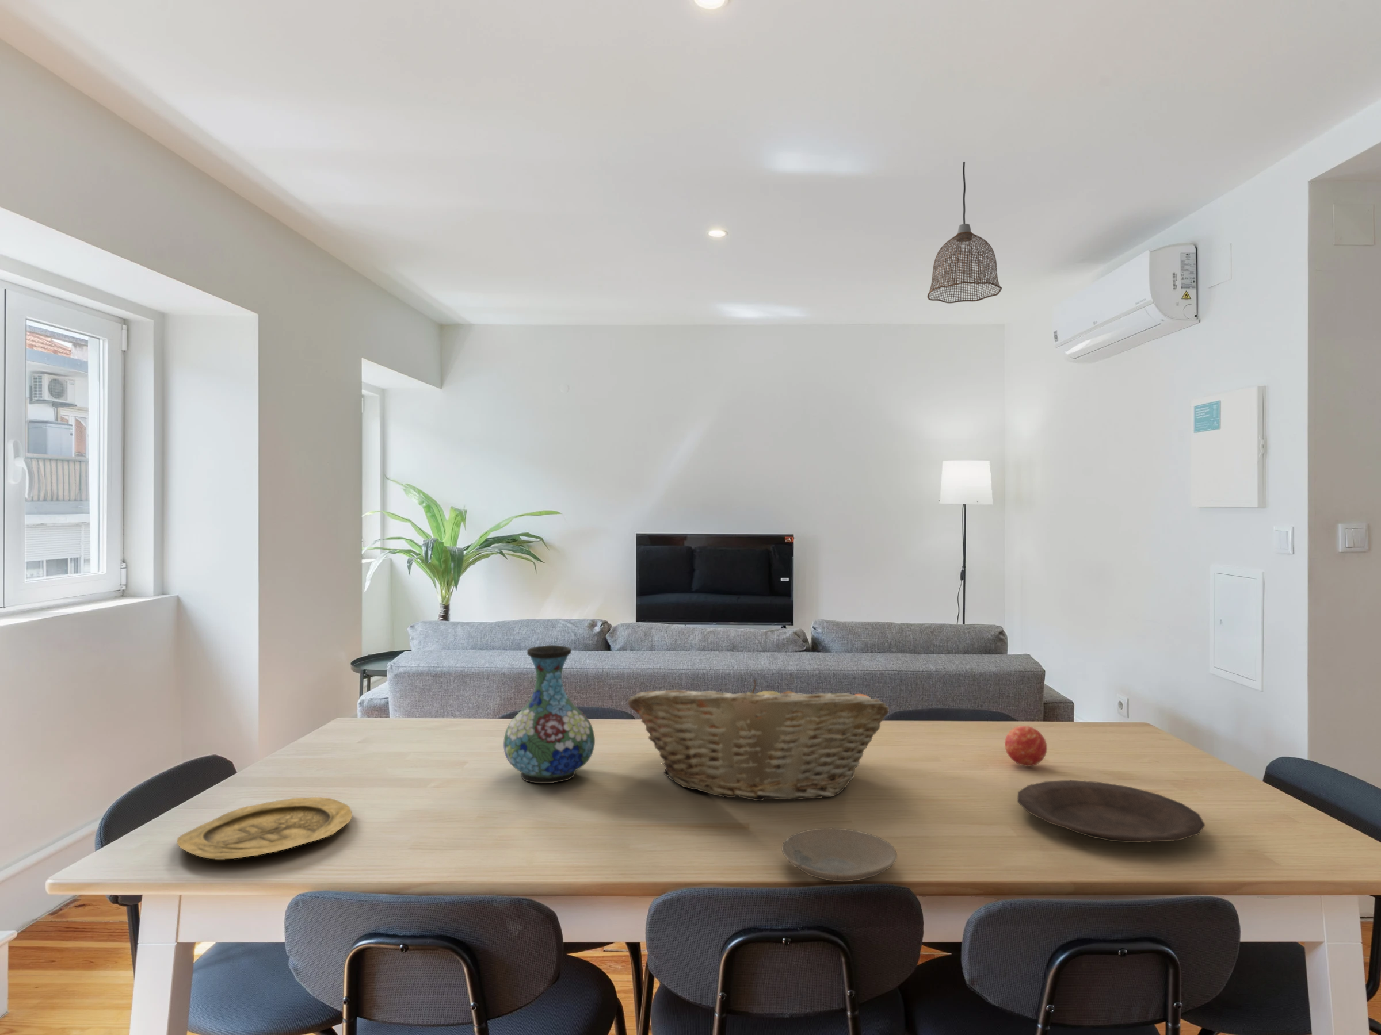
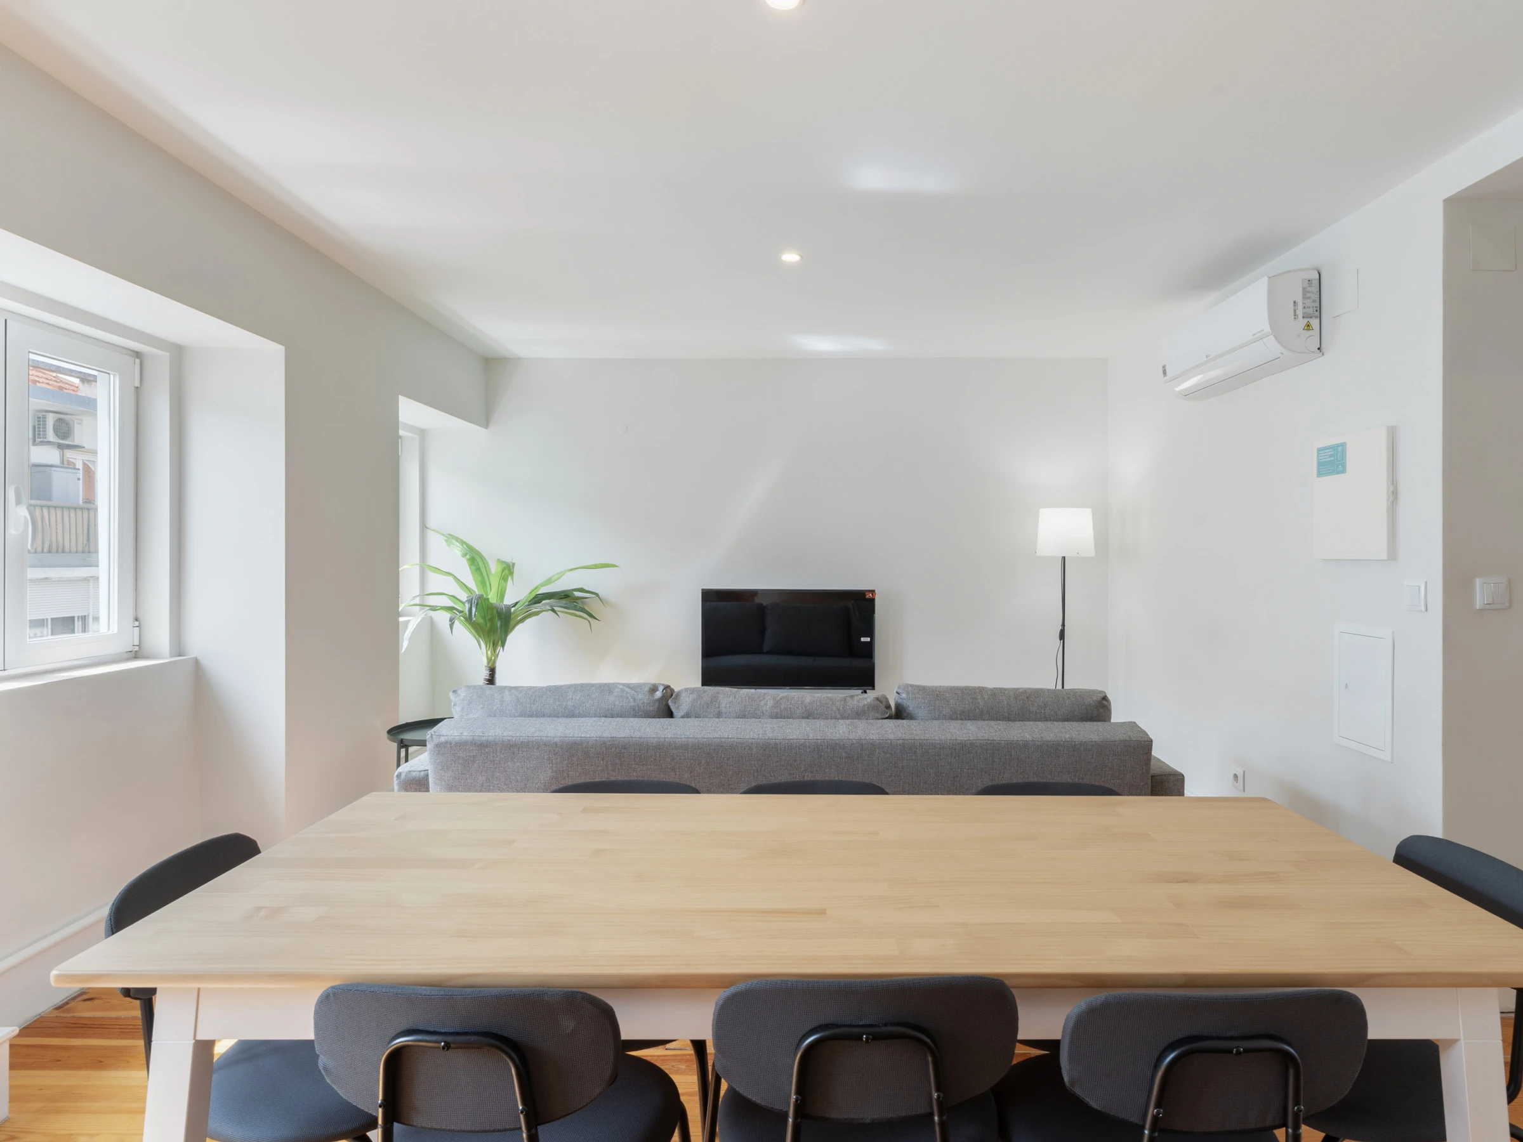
- vase [502,645,596,784]
- plate [781,827,897,883]
- pendant lamp [926,161,1003,303]
- plate [176,797,352,860]
- plate [1017,780,1206,843]
- fruit basket [627,678,889,801]
- apple [1004,725,1048,768]
